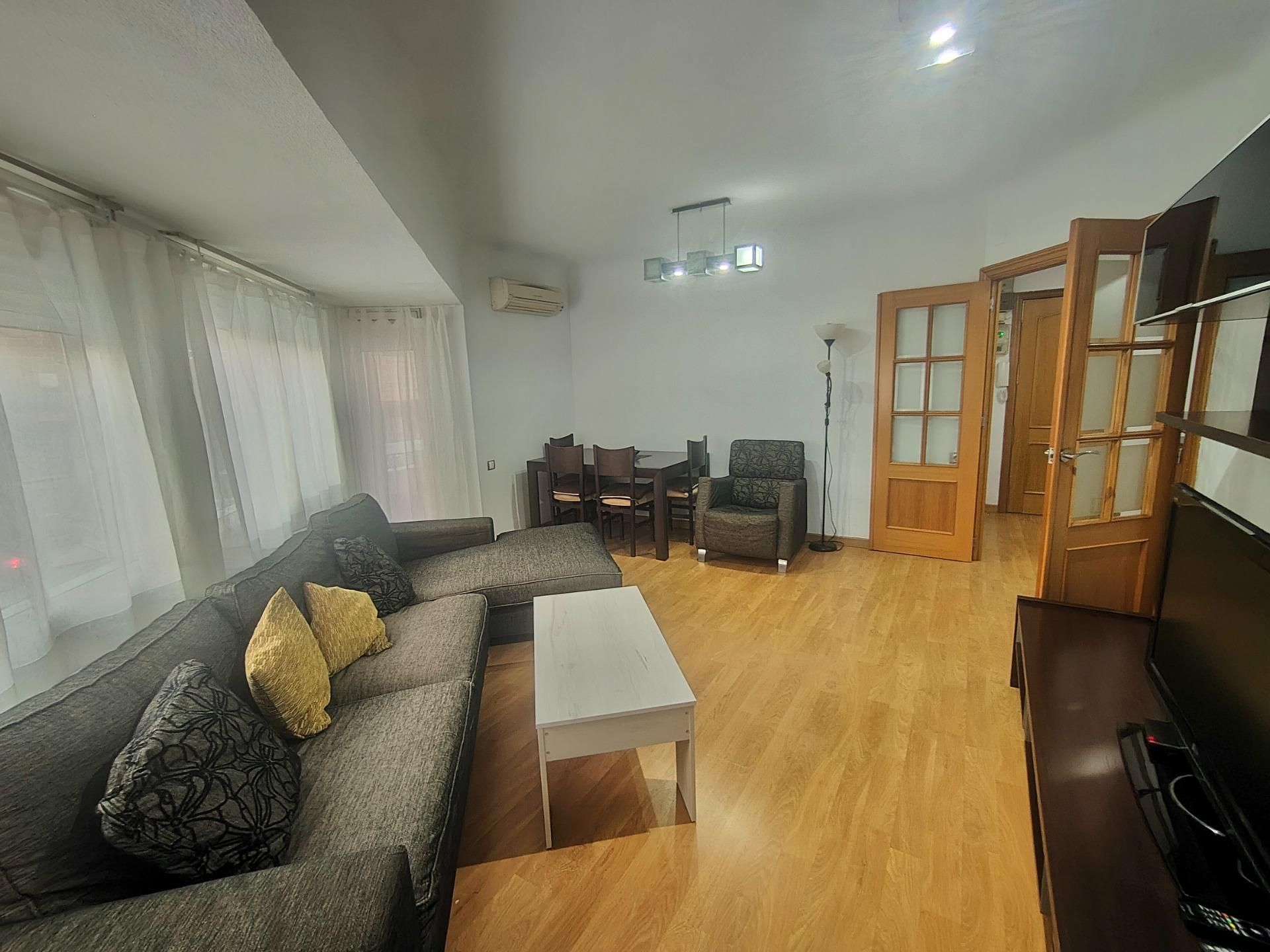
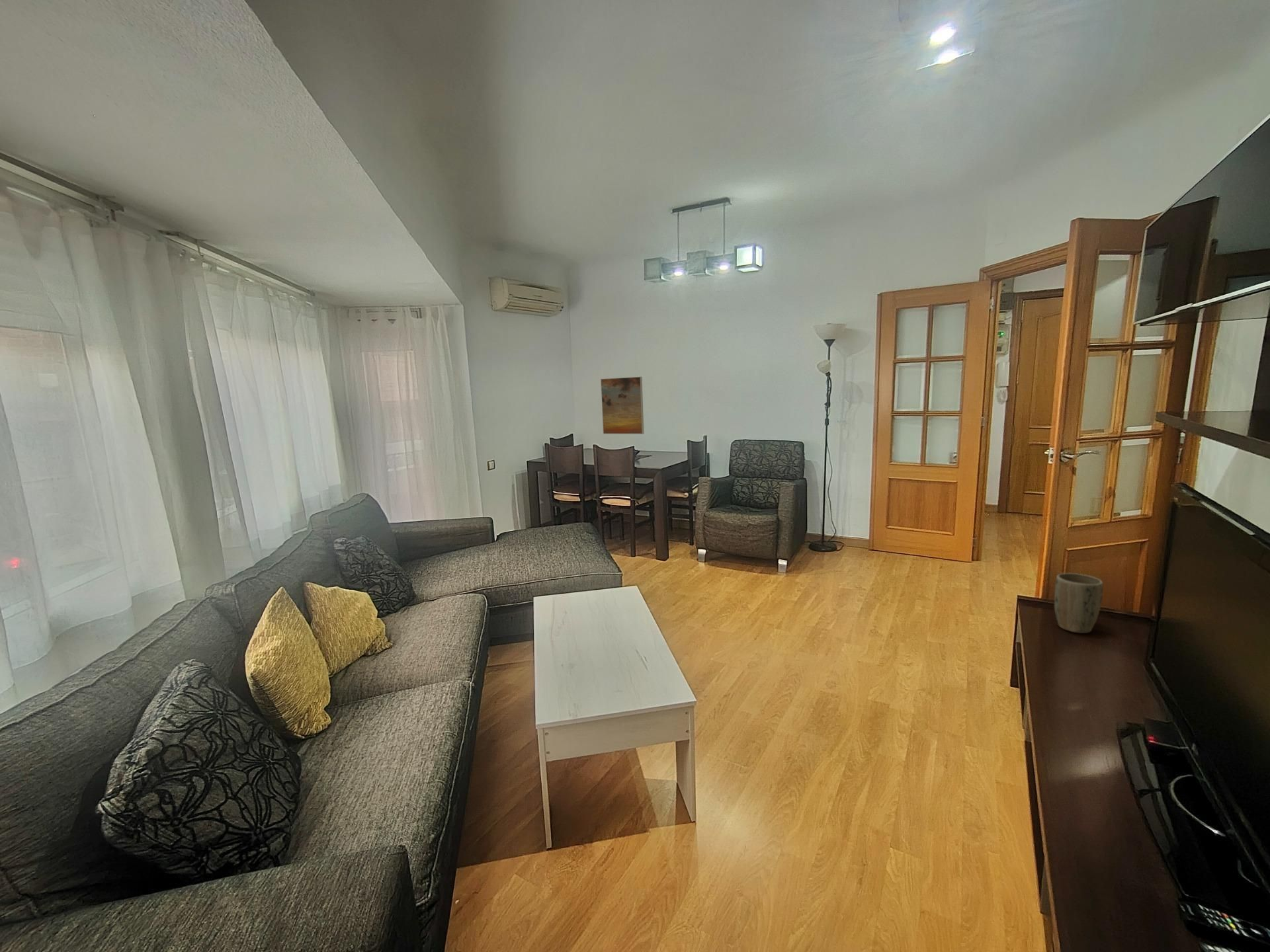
+ plant pot [1054,573,1103,634]
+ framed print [600,376,644,434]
